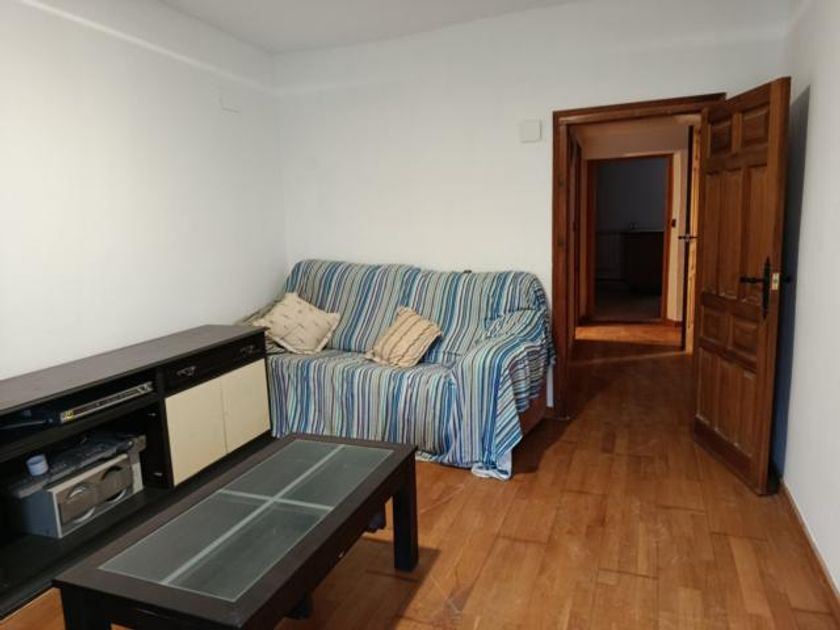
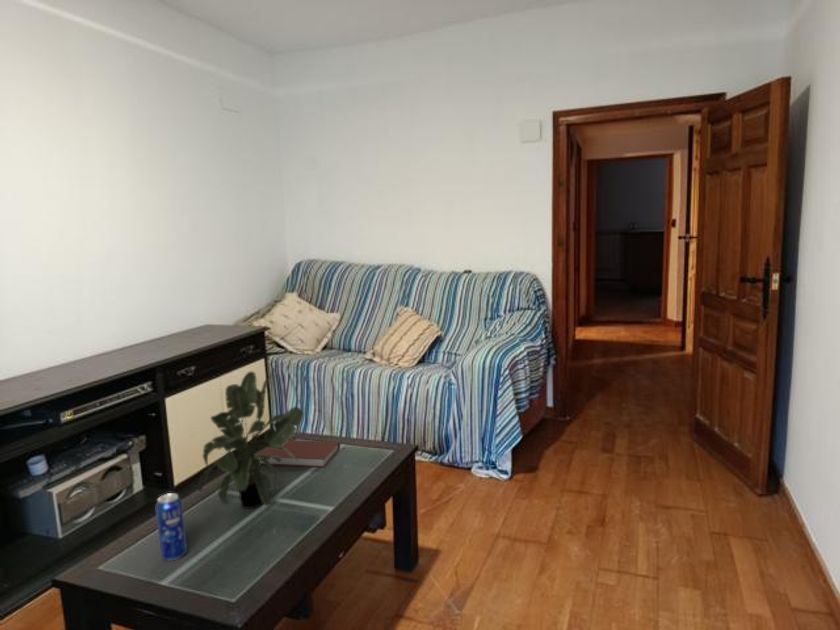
+ book [256,439,341,468]
+ beverage can [155,492,188,562]
+ potted plant [197,371,304,510]
